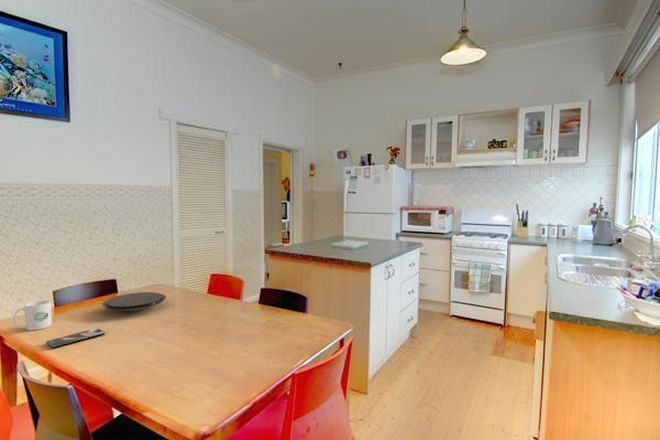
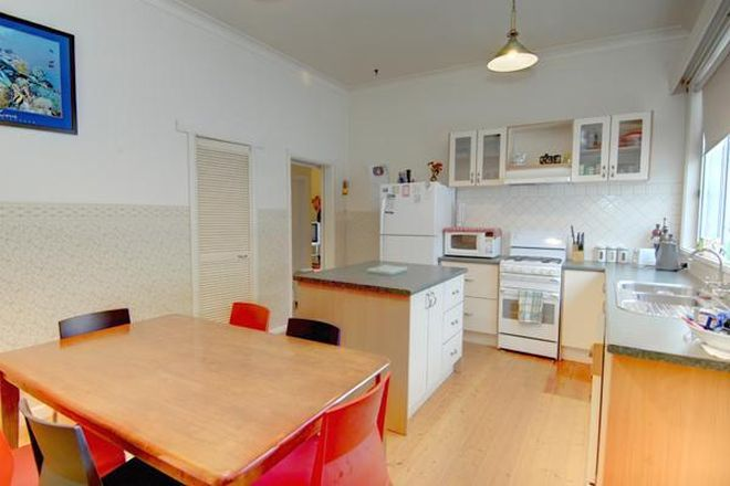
- smartphone [45,327,106,349]
- mug [13,299,53,331]
- plate [101,291,167,312]
